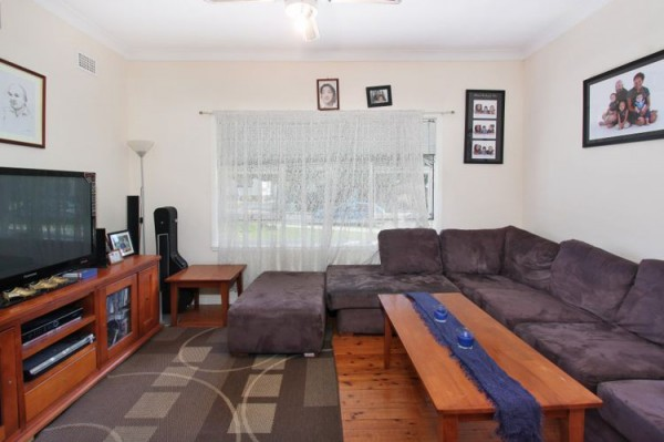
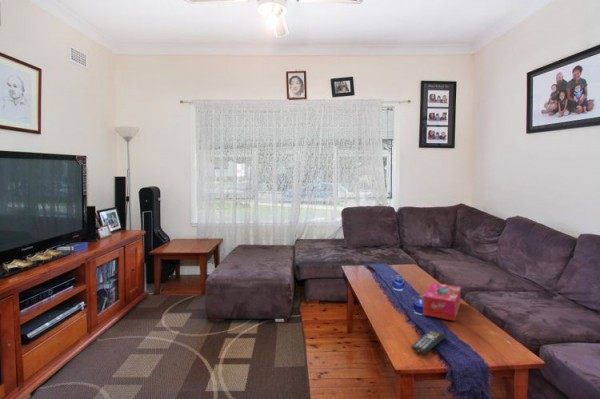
+ tissue box [422,282,462,322]
+ remote control [410,329,447,355]
